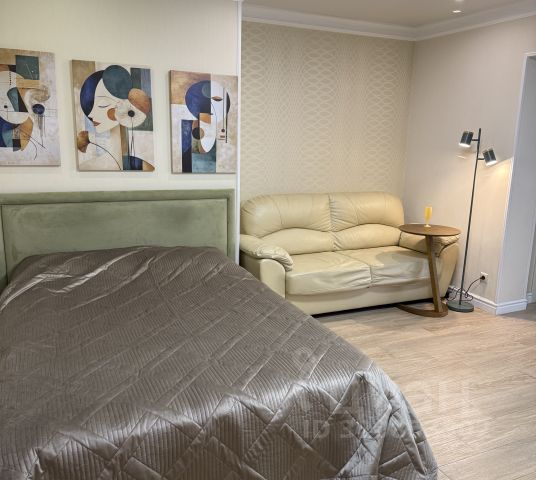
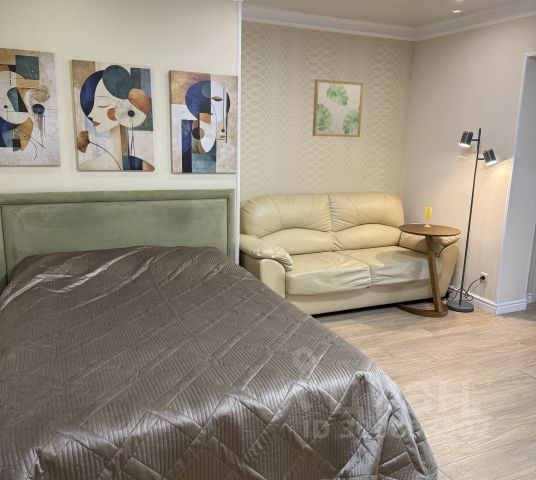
+ wall art [311,78,364,138]
